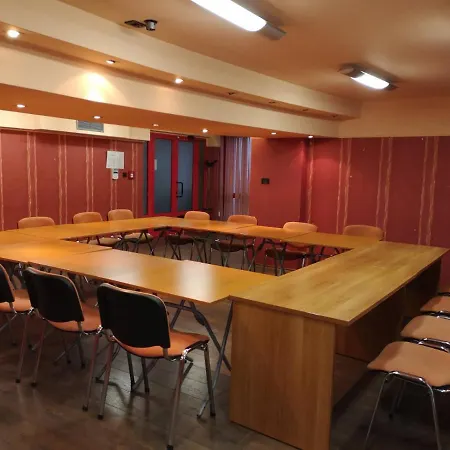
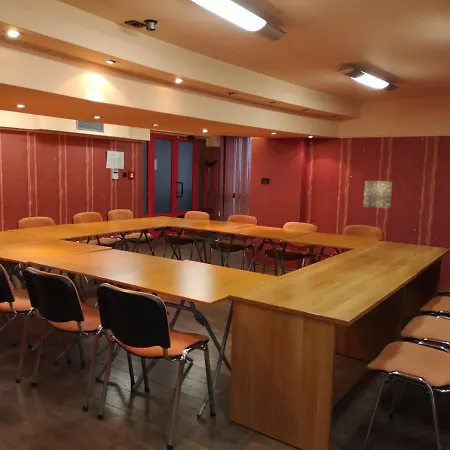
+ wall art [362,180,394,210]
